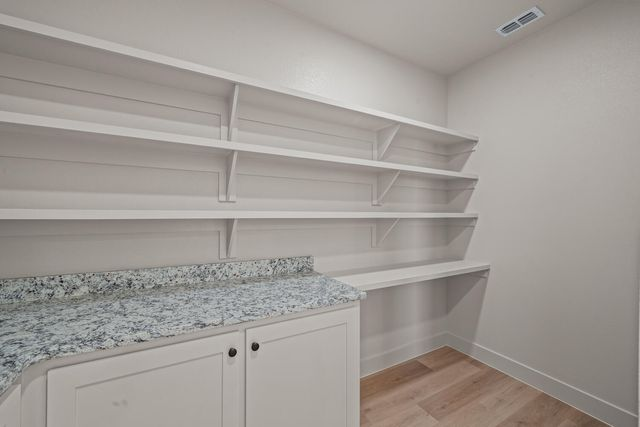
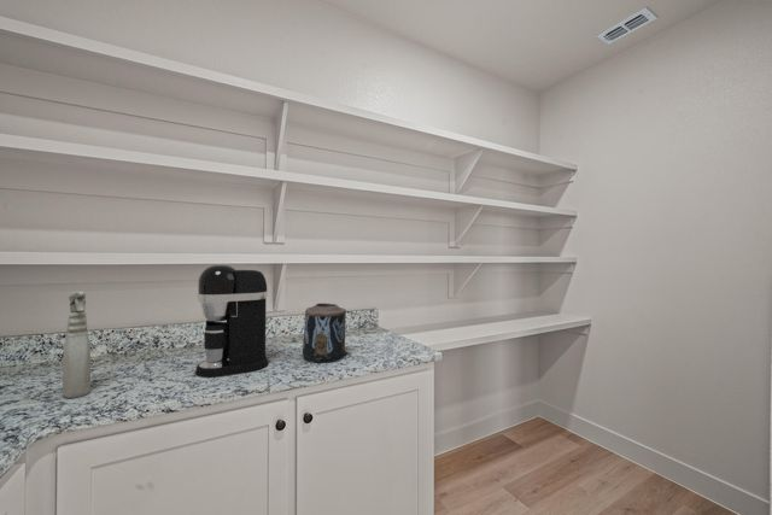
+ spray bottle [62,291,92,399]
+ coffee maker [194,264,269,379]
+ canister [302,302,351,363]
